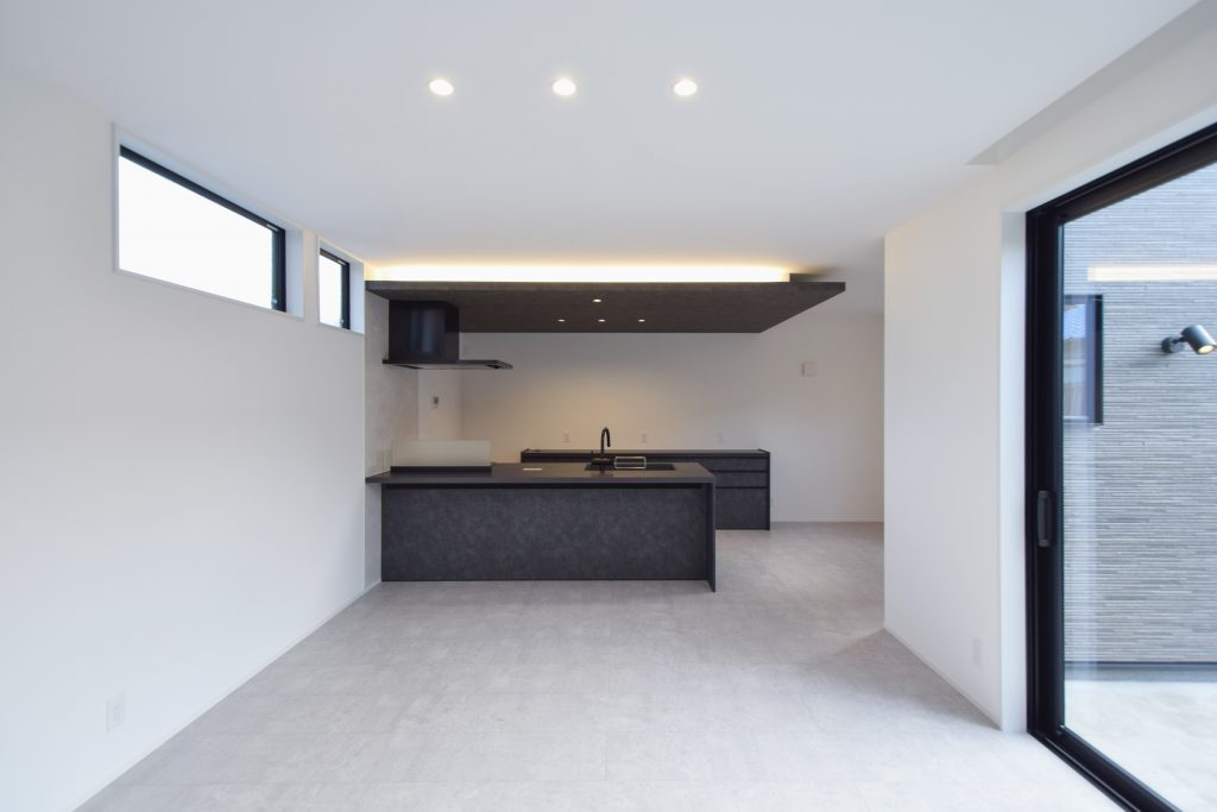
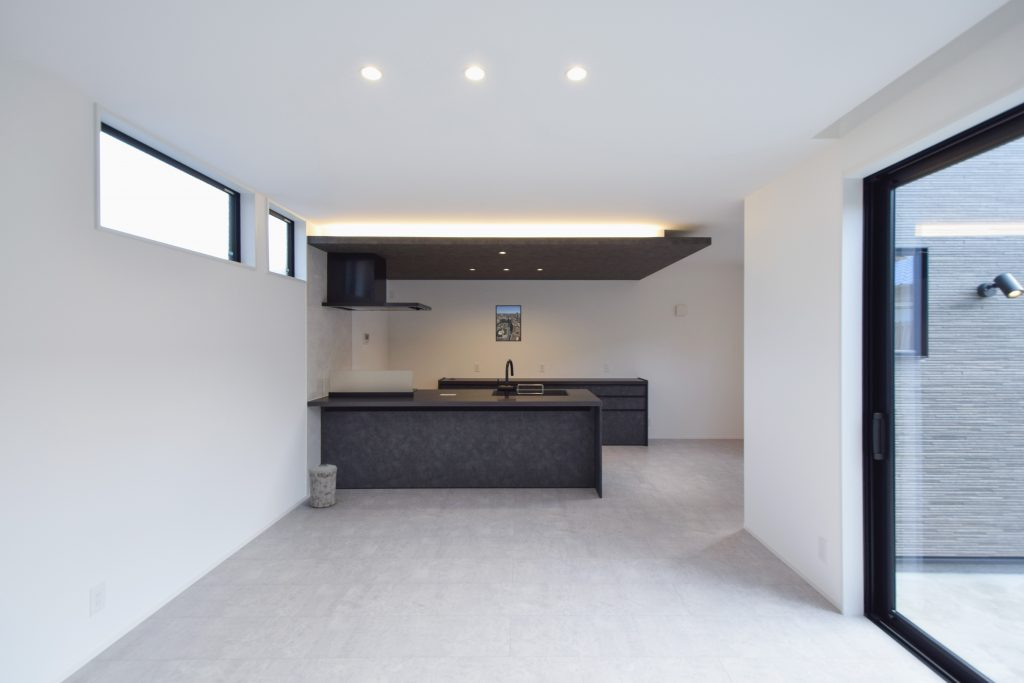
+ trash can [307,463,338,509]
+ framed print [495,304,522,342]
